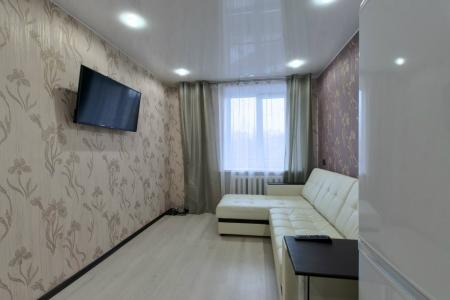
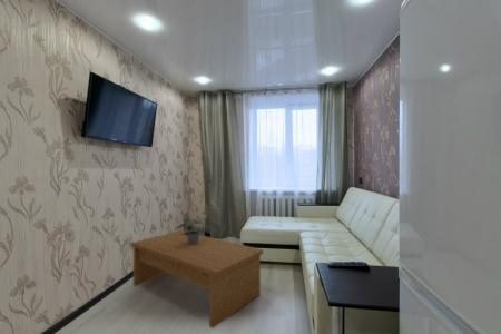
+ potted plant [175,218,205,245]
+ coffee table [130,229,264,330]
